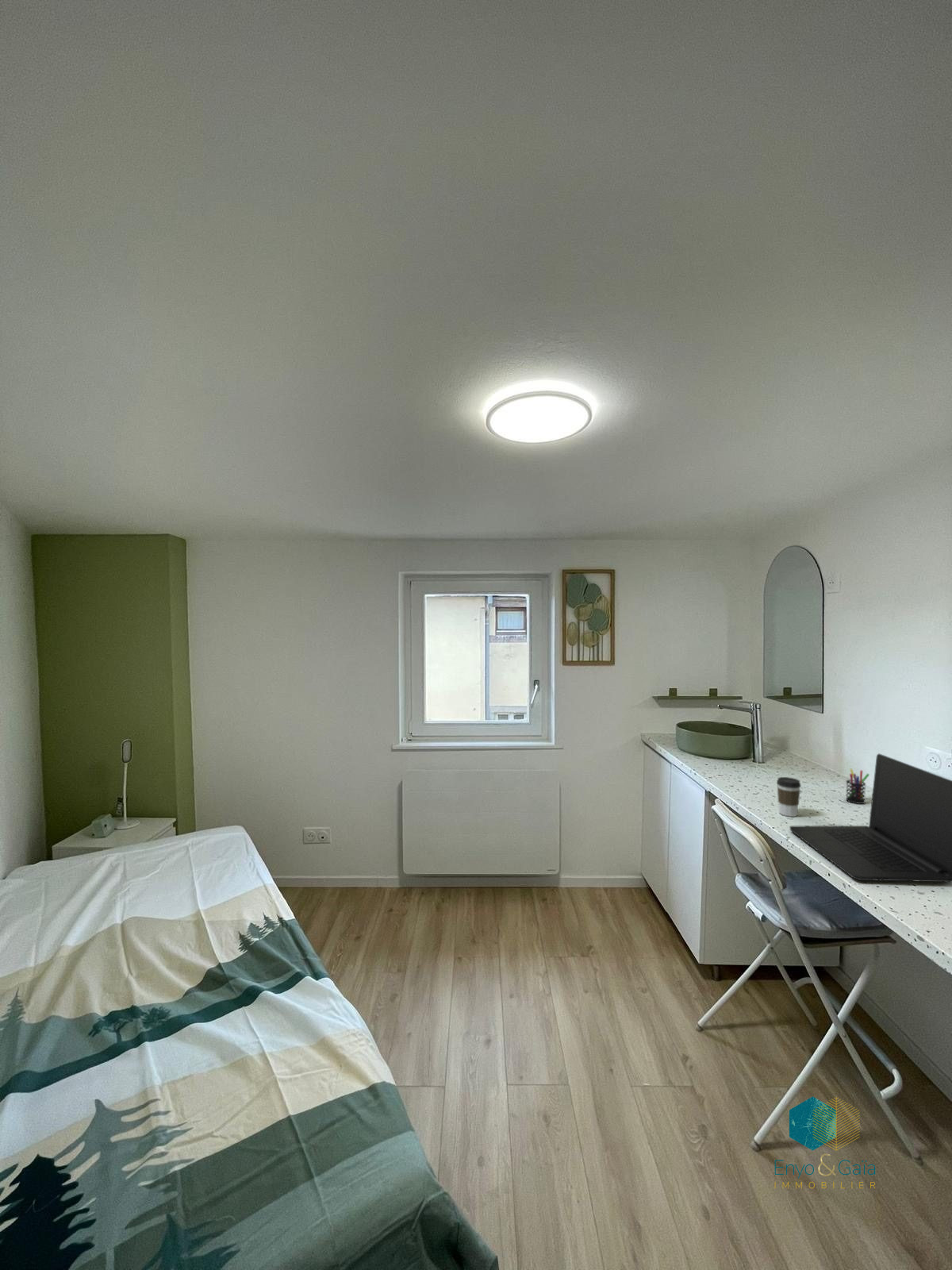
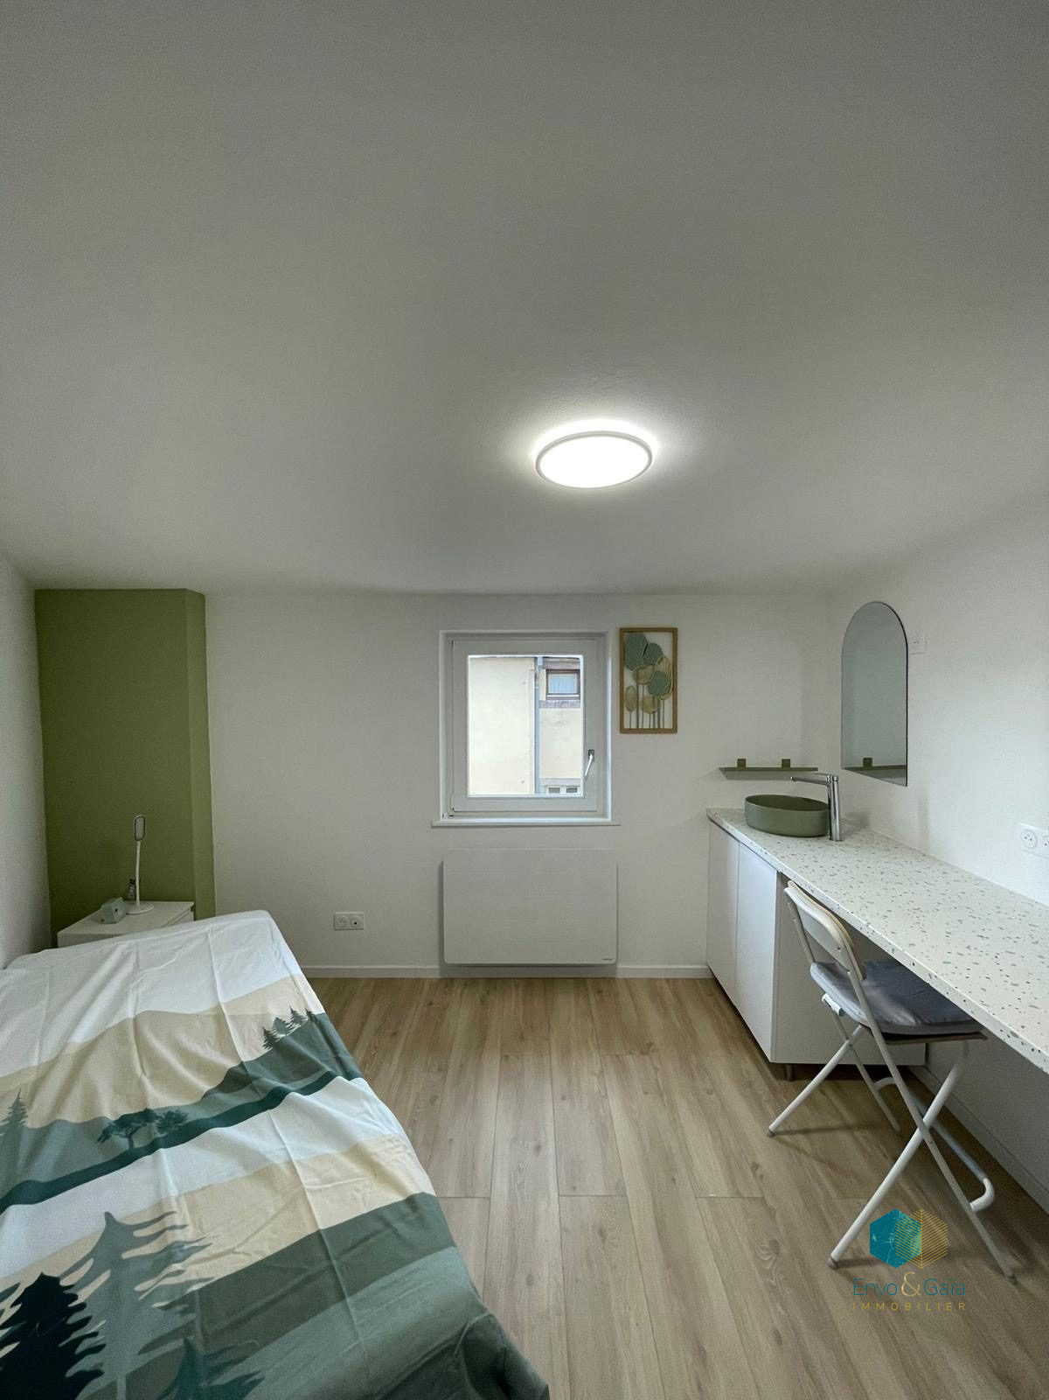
- coffee cup [776,776,802,818]
- pen holder [845,768,870,805]
- laptop [789,752,952,883]
